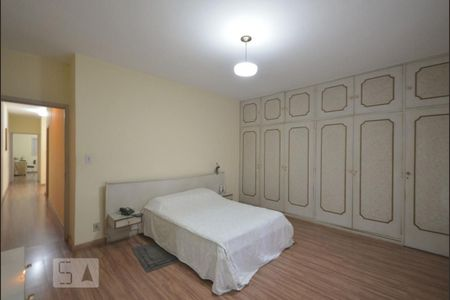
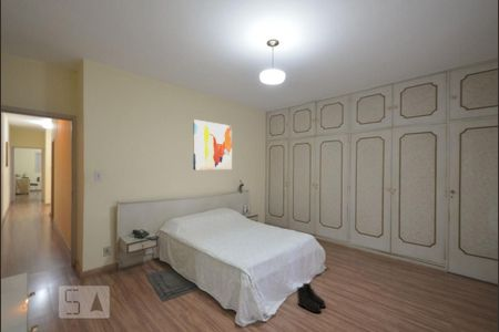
+ wall art [192,118,233,170]
+ boots [296,281,327,314]
